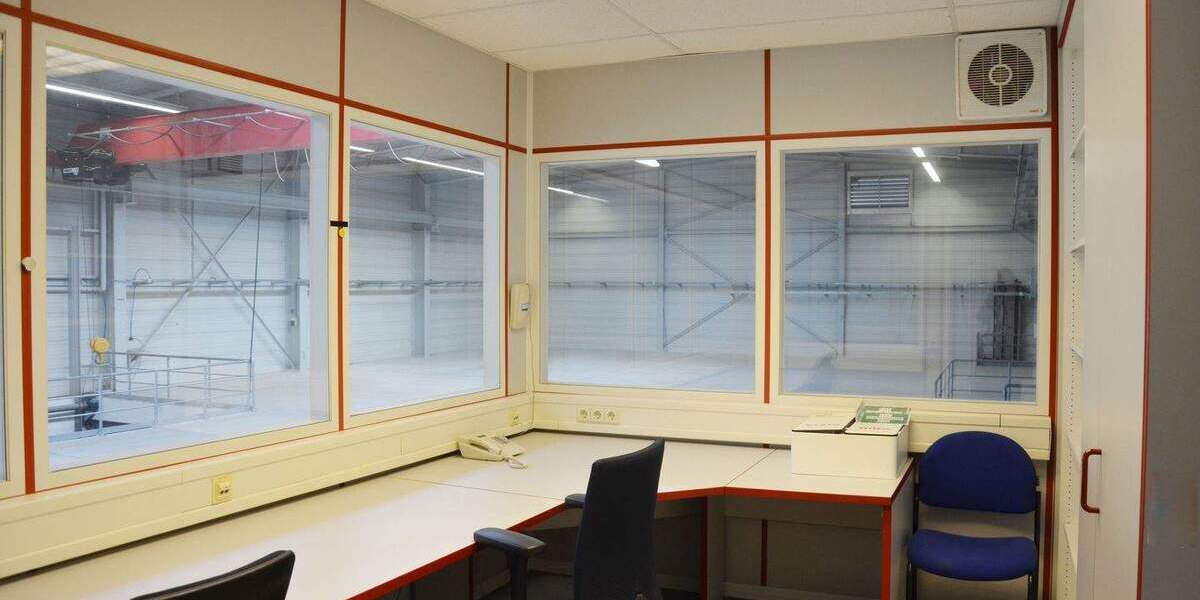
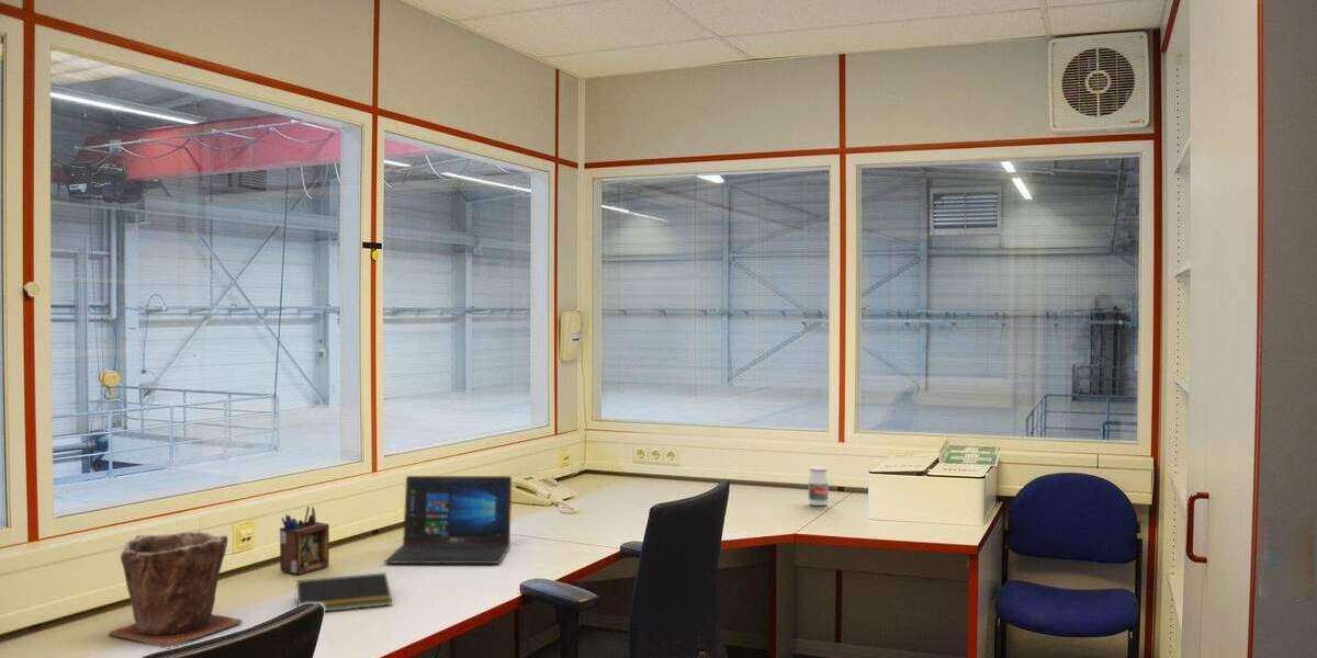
+ laptop [383,475,513,565]
+ jar [807,465,830,507]
+ desk organizer [279,506,330,576]
+ notepad [293,571,393,613]
+ plant pot [106,531,245,648]
